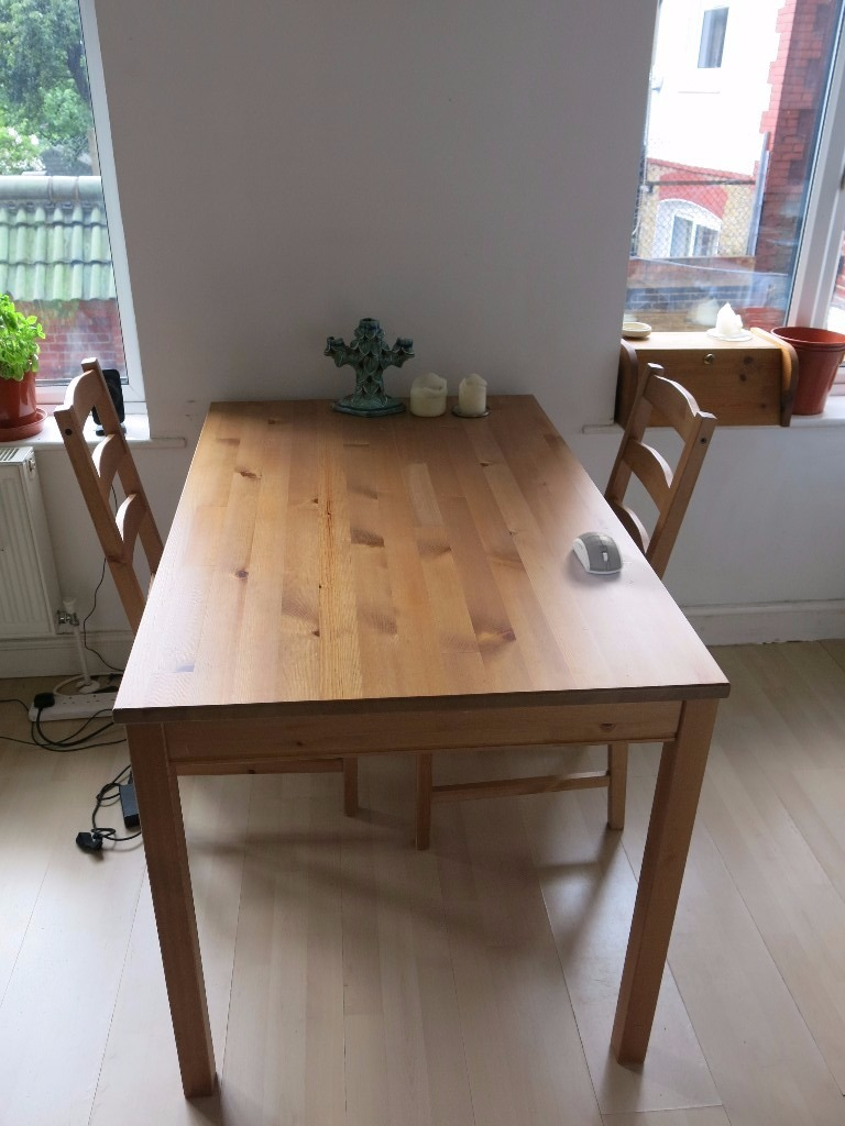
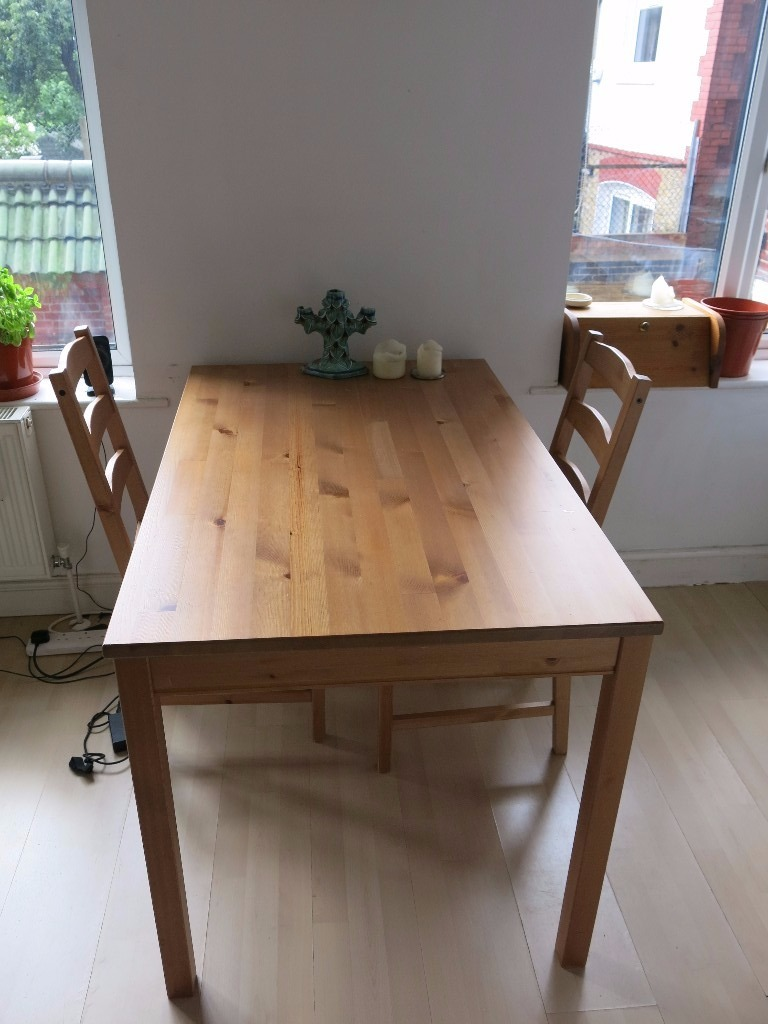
- computer mouse [571,531,625,575]
